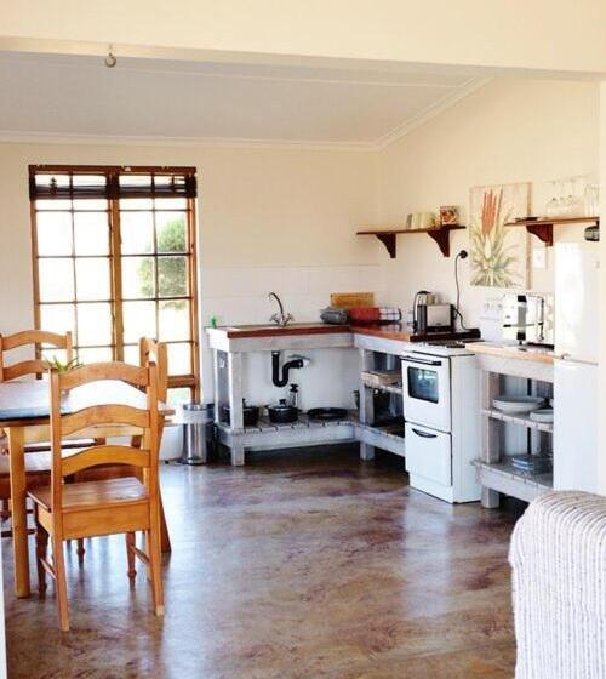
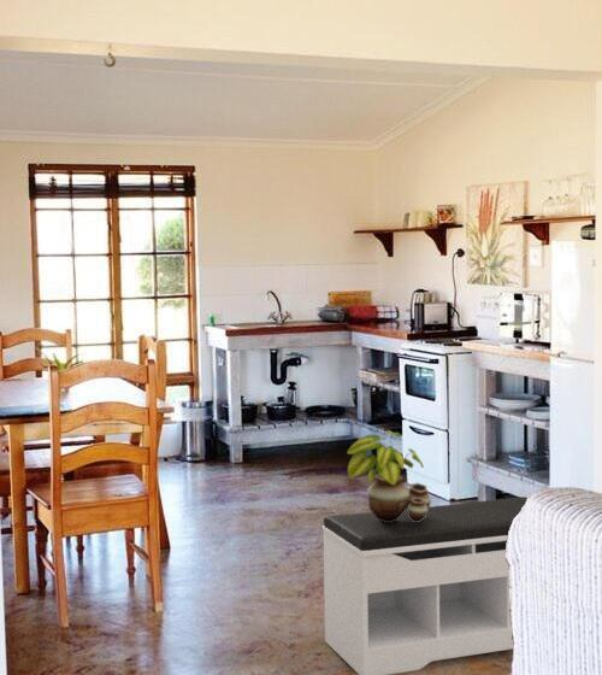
+ potted plant [346,429,432,522]
+ bench [321,495,529,675]
